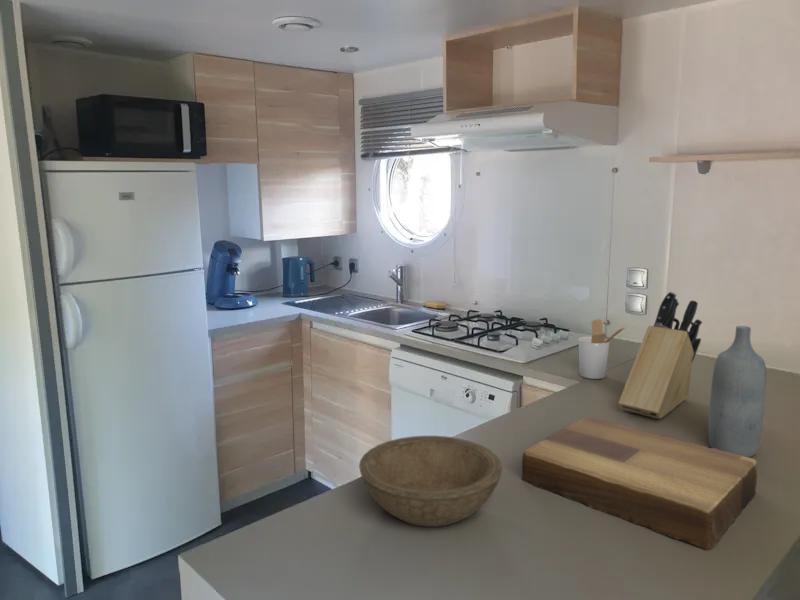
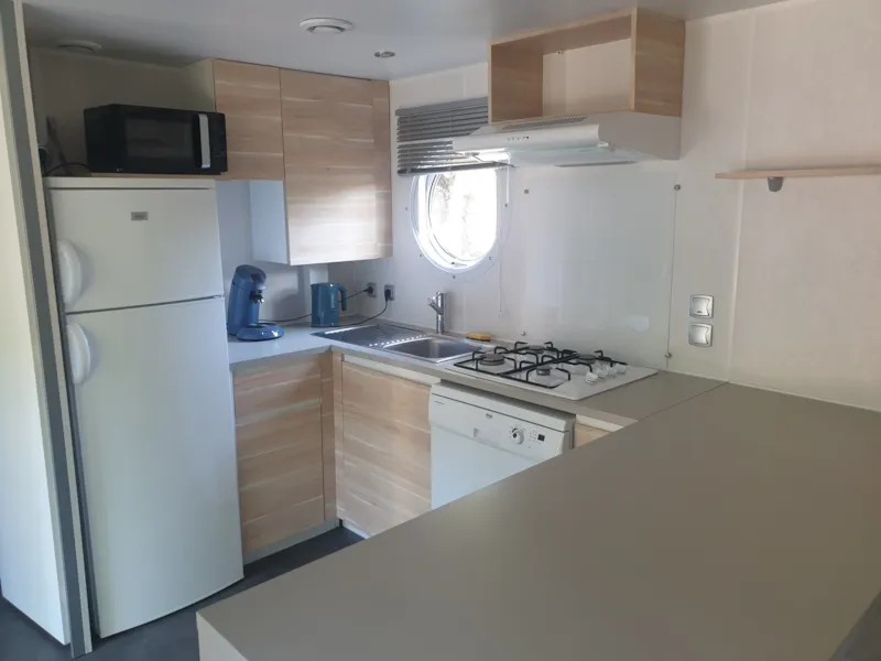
- bowl [358,435,504,528]
- knife block [617,291,703,420]
- cutting board [520,416,758,550]
- bottle [708,325,767,458]
- utensil holder [578,318,627,380]
